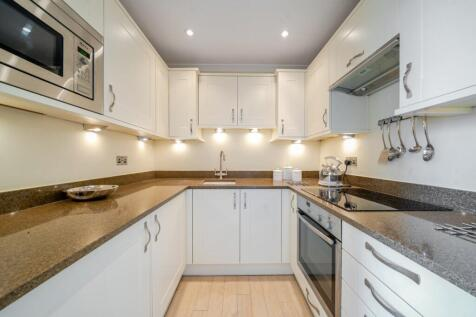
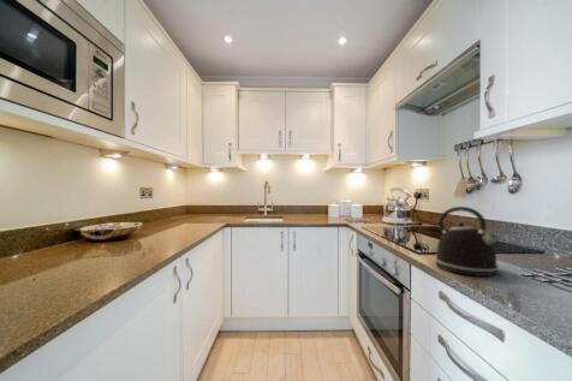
+ kettle [434,206,501,278]
